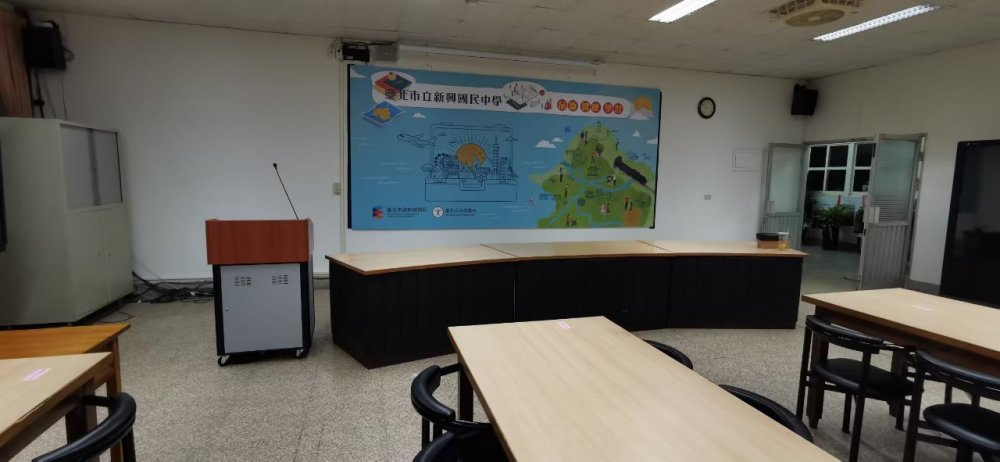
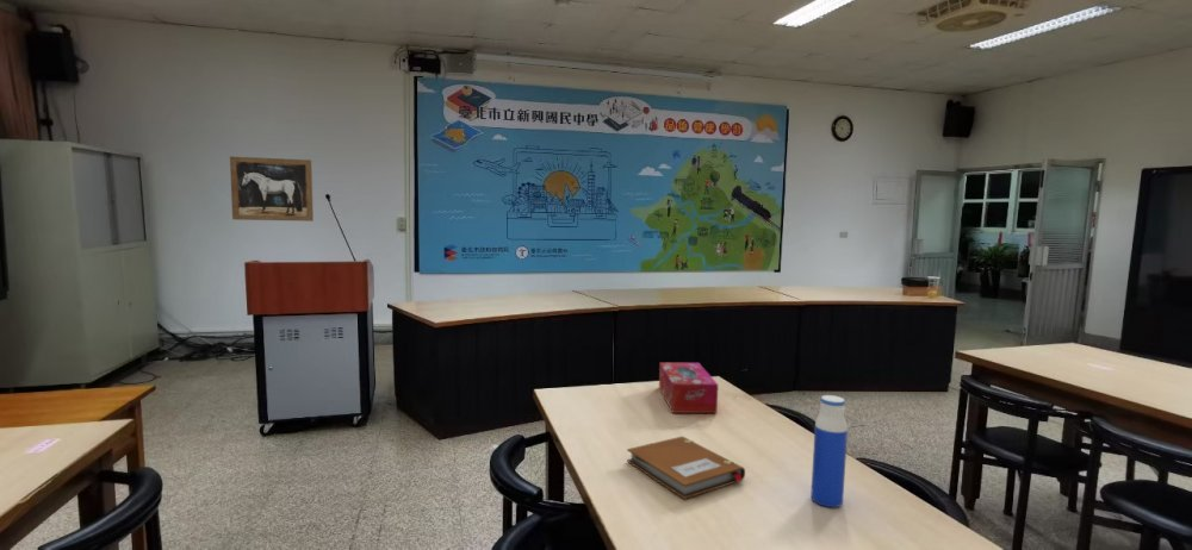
+ wall art [229,155,315,223]
+ tissue box [658,362,719,414]
+ notebook [626,436,746,500]
+ water bottle [809,394,849,508]
